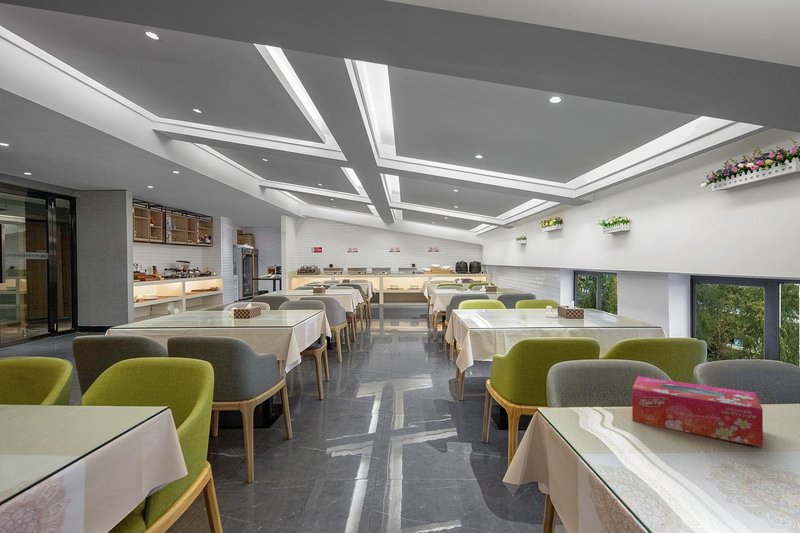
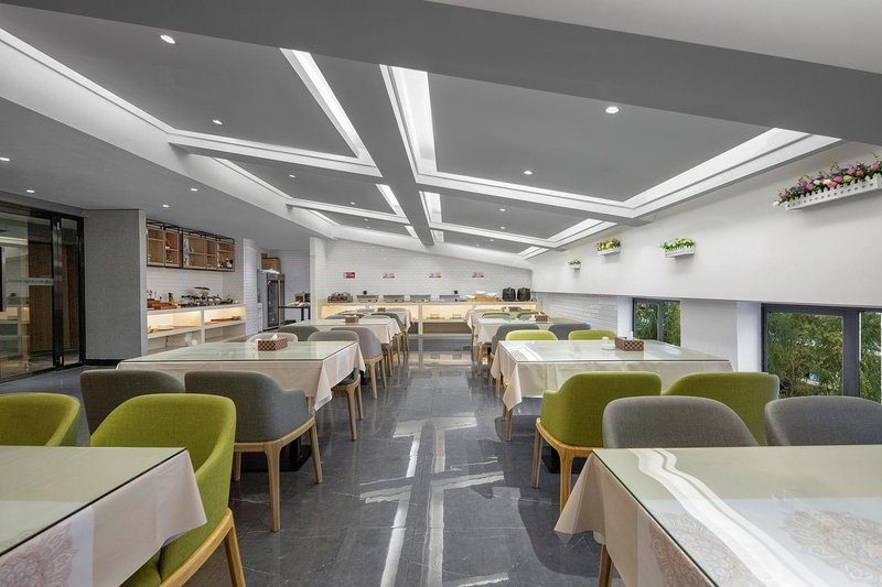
- tissue box [631,375,764,448]
